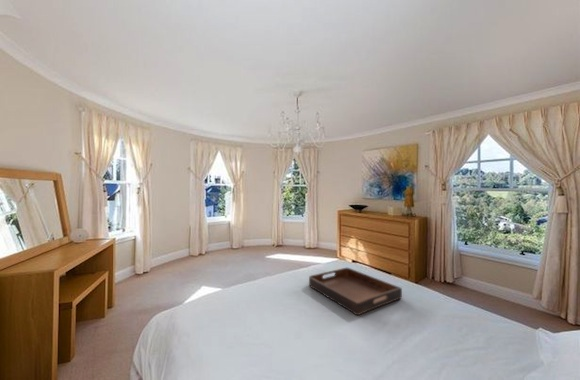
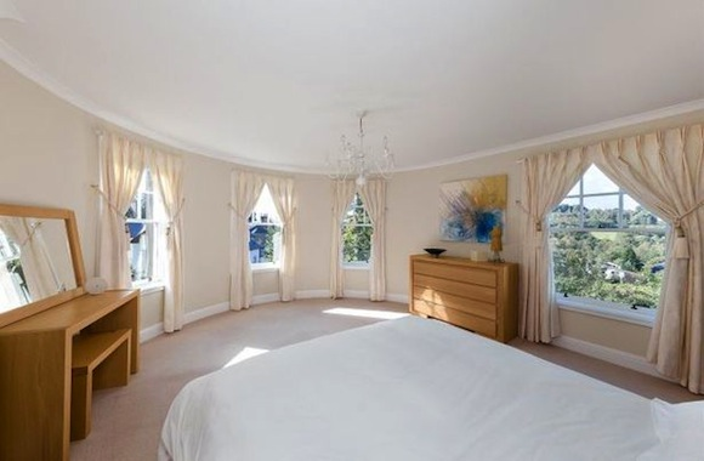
- serving tray [308,267,403,316]
